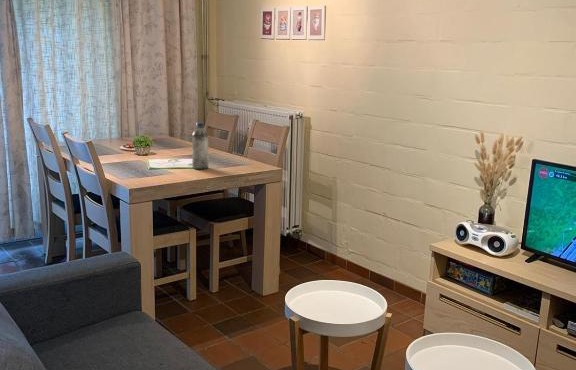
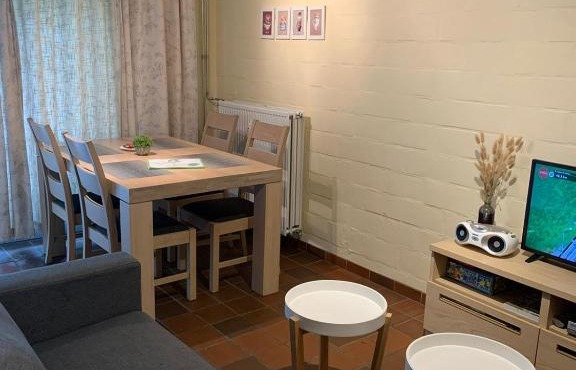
- water bottle [191,121,209,170]
